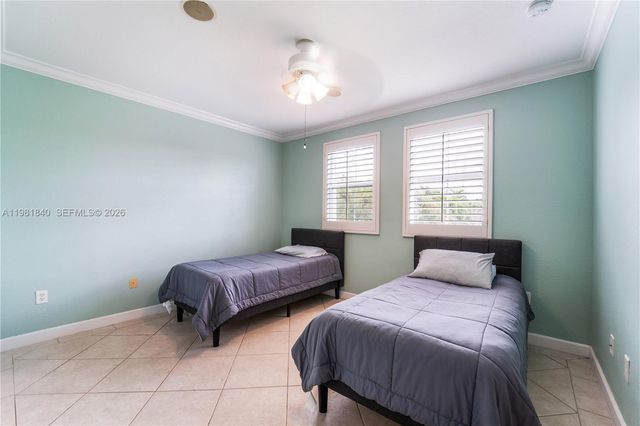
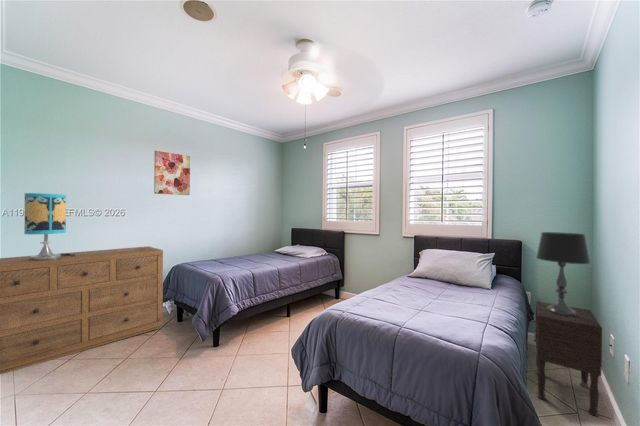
+ table lamp [535,231,591,317]
+ table lamp [23,192,75,260]
+ nightstand [532,301,603,417]
+ wall art [153,150,191,196]
+ dresser [0,245,164,375]
